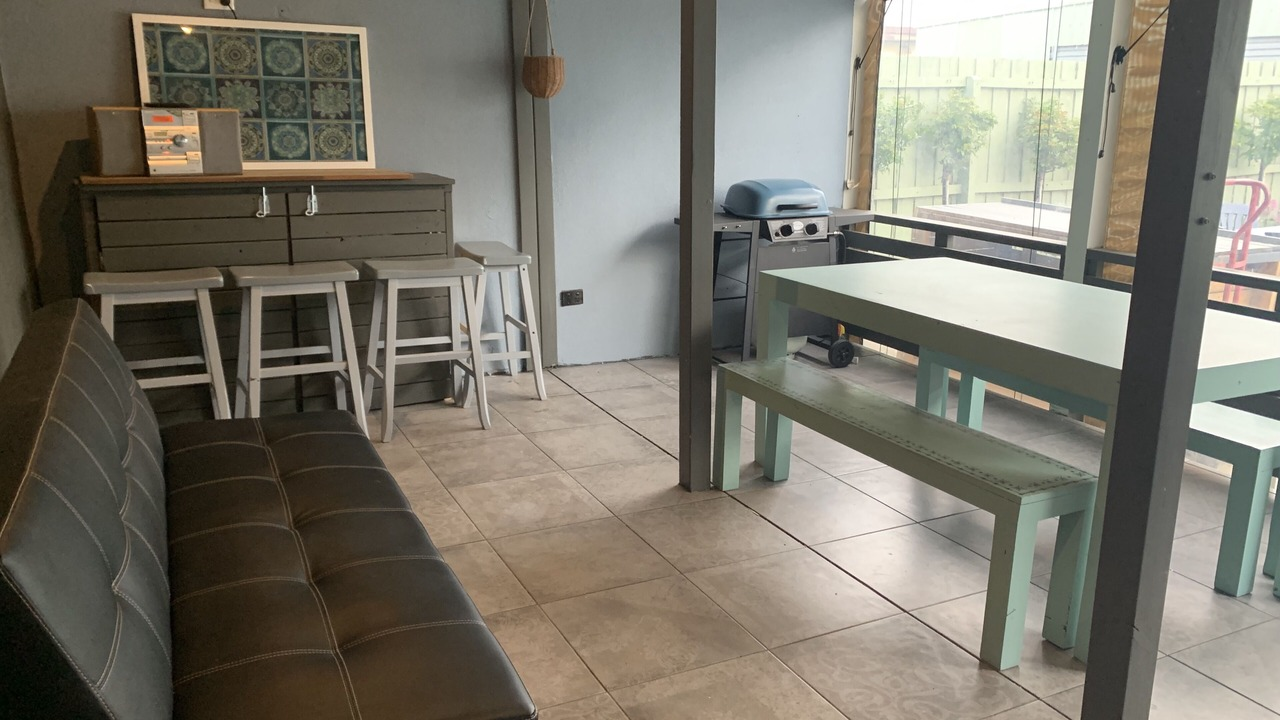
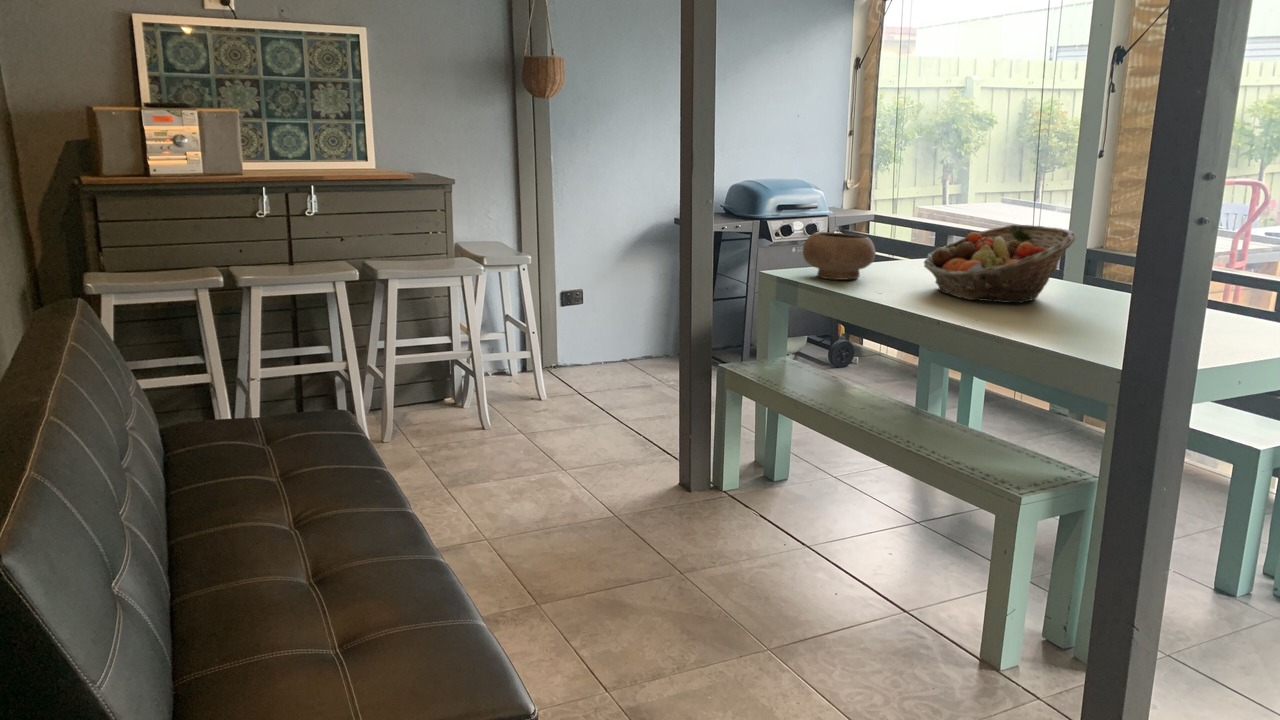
+ bowl [802,231,877,281]
+ fruit basket [923,224,1077,304]
